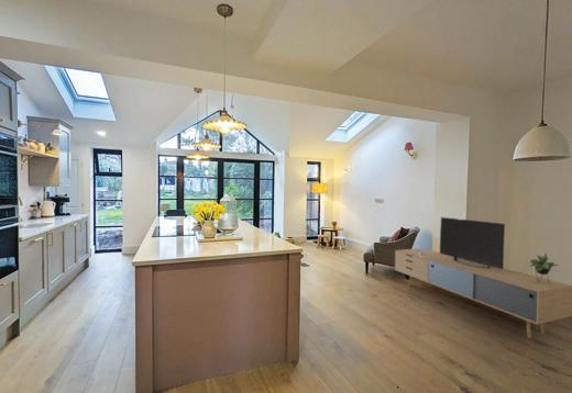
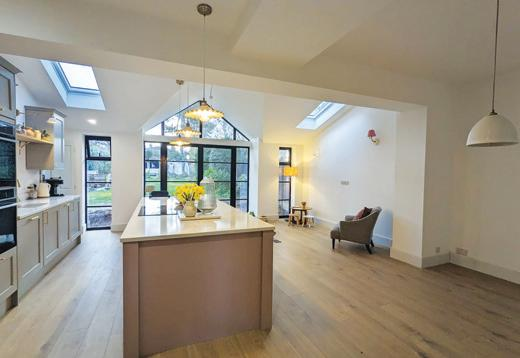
- media console [394,216,572,339]
